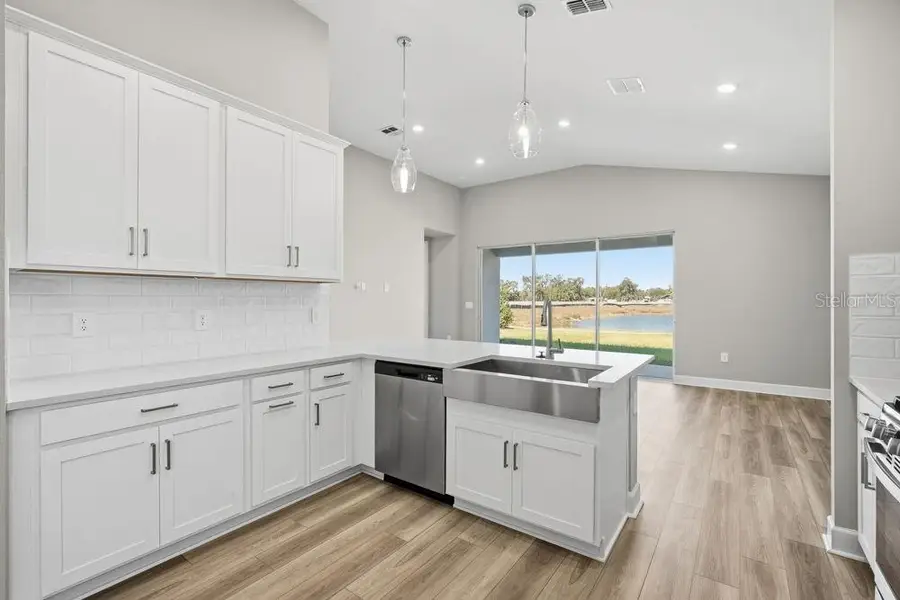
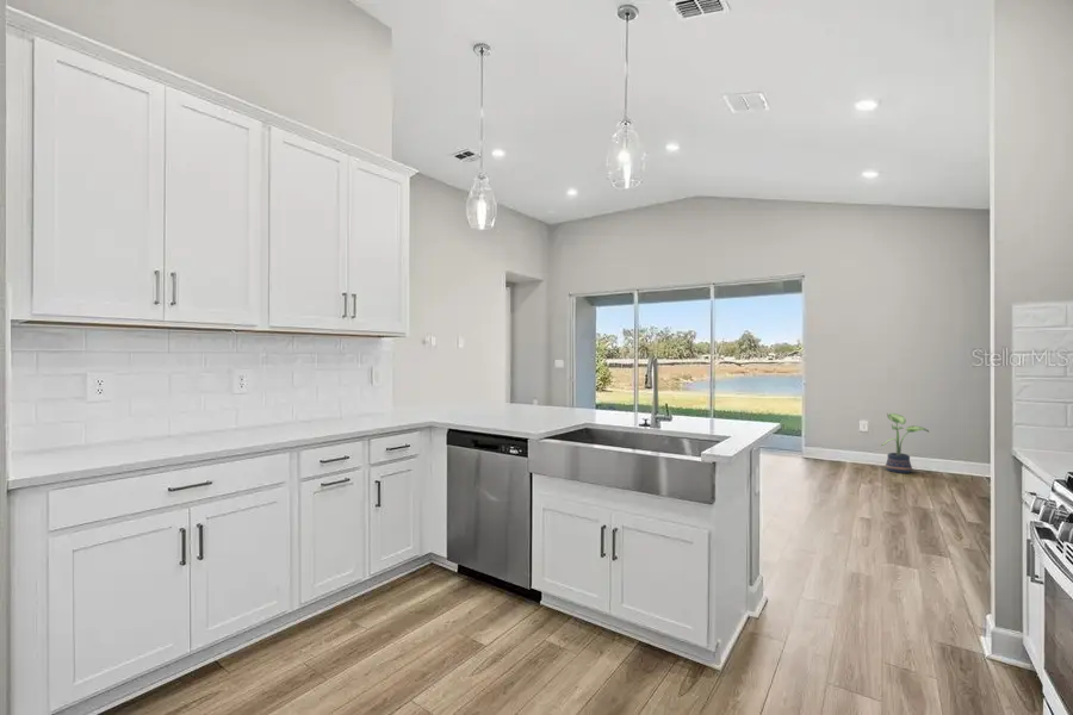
+ potted plant [880,412,930,474]
